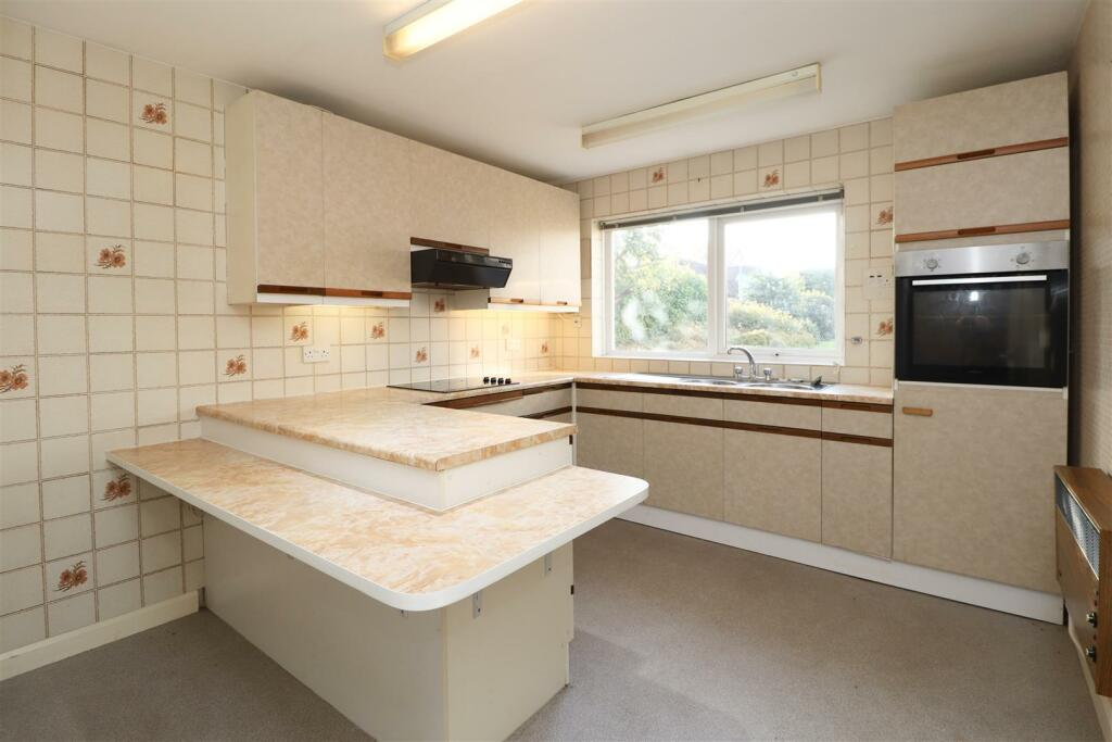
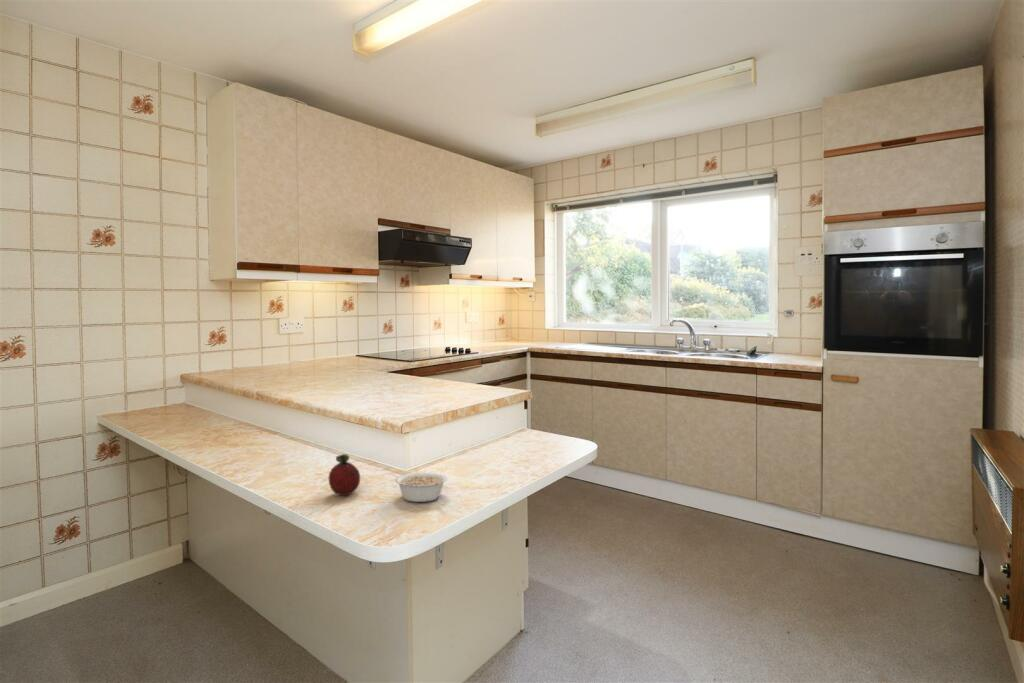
+ fruit [327,453,361,497]
+ legume [394,472,449,503]
